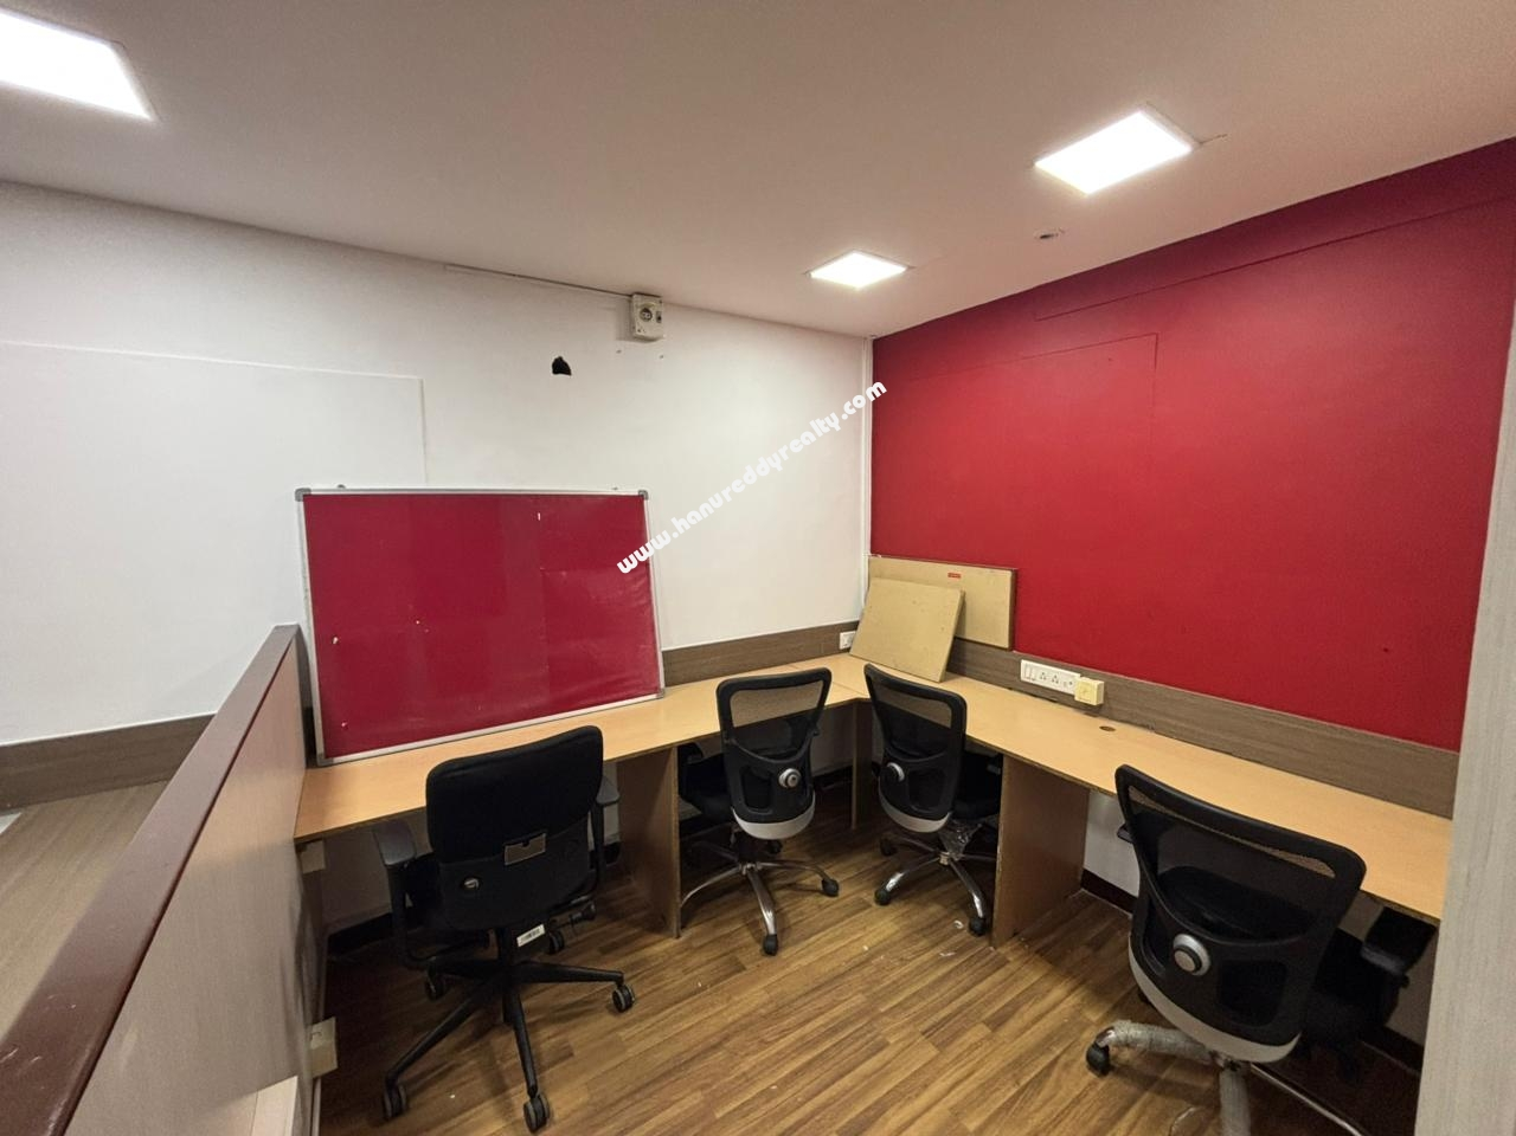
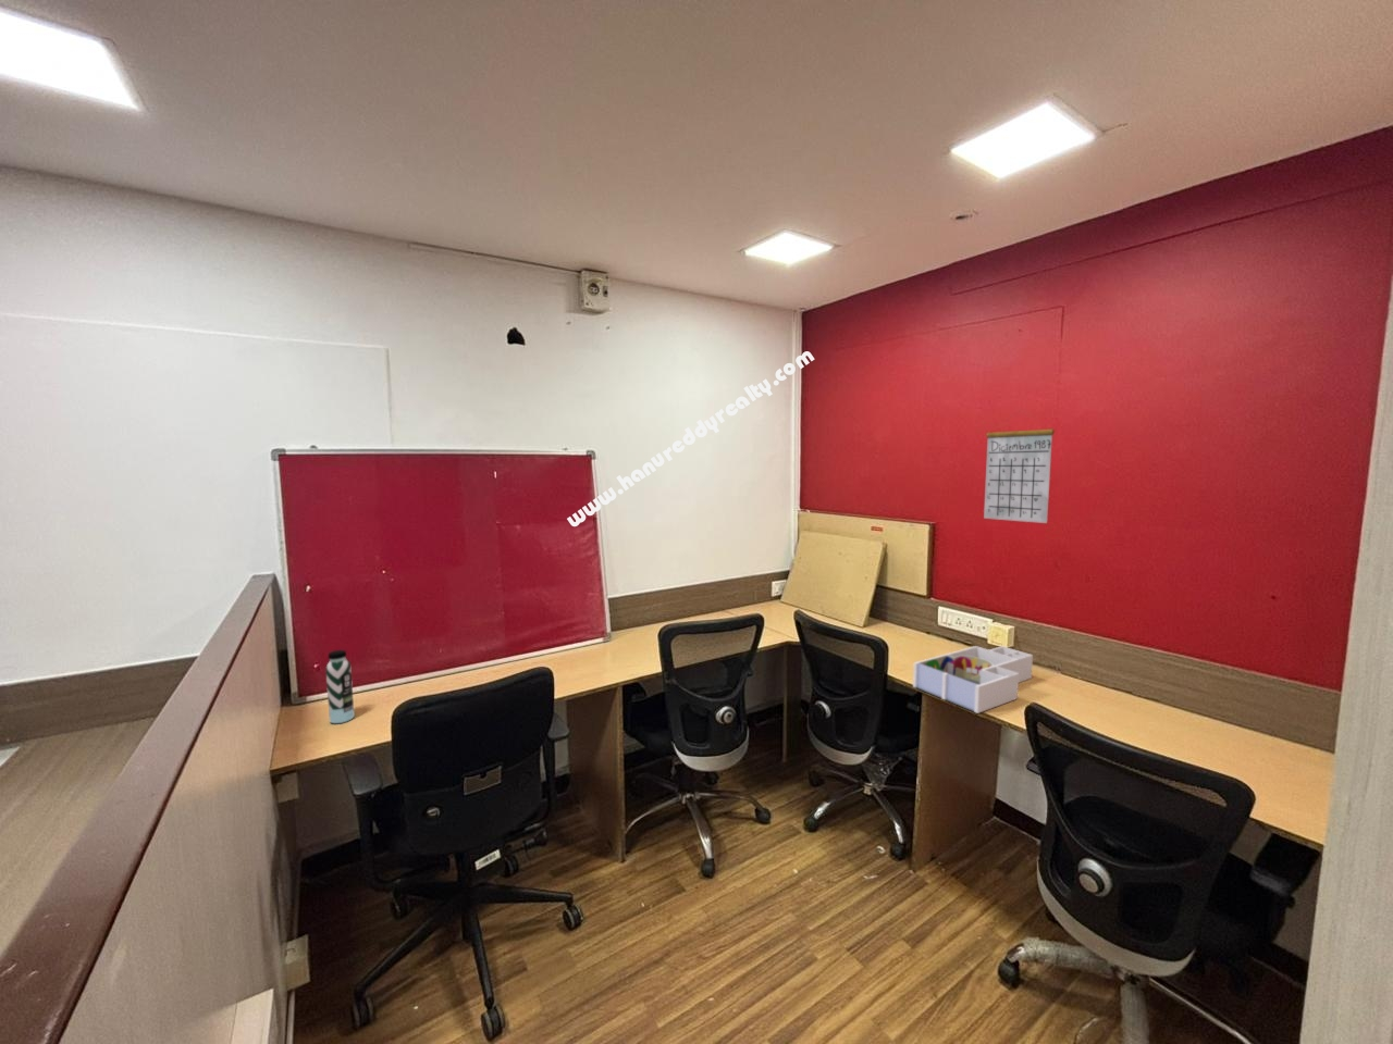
+ desk organizer [911,645,1034,715]
+ calendar [983,409,1055,524]
+ water bottle [325,649,355,724]
